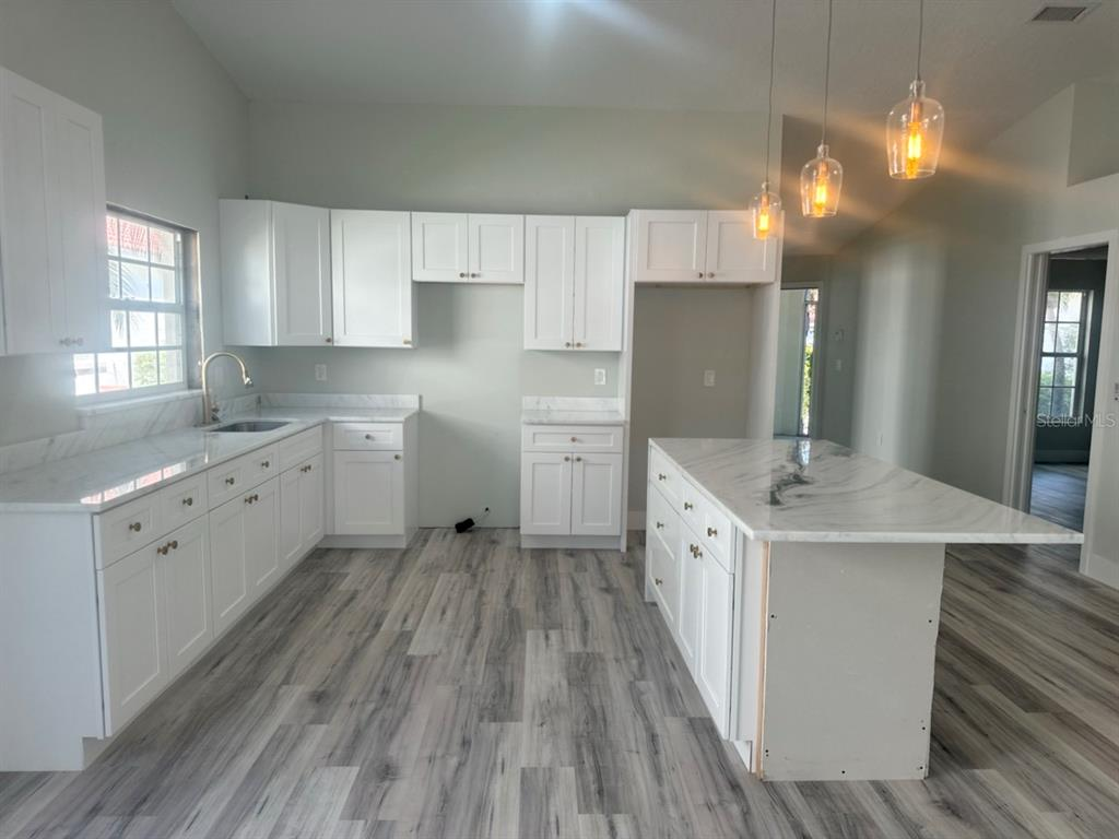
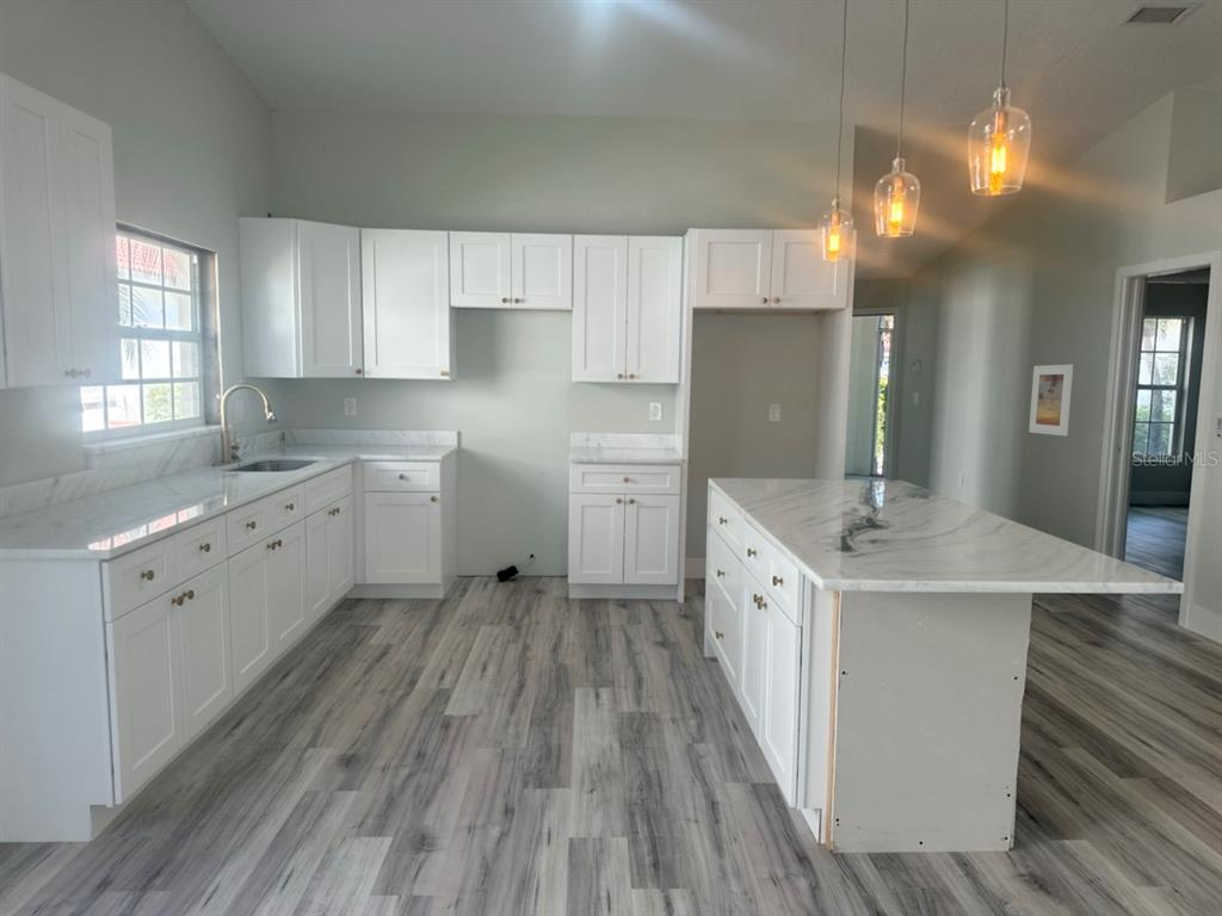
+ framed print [1027,364,1074,437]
